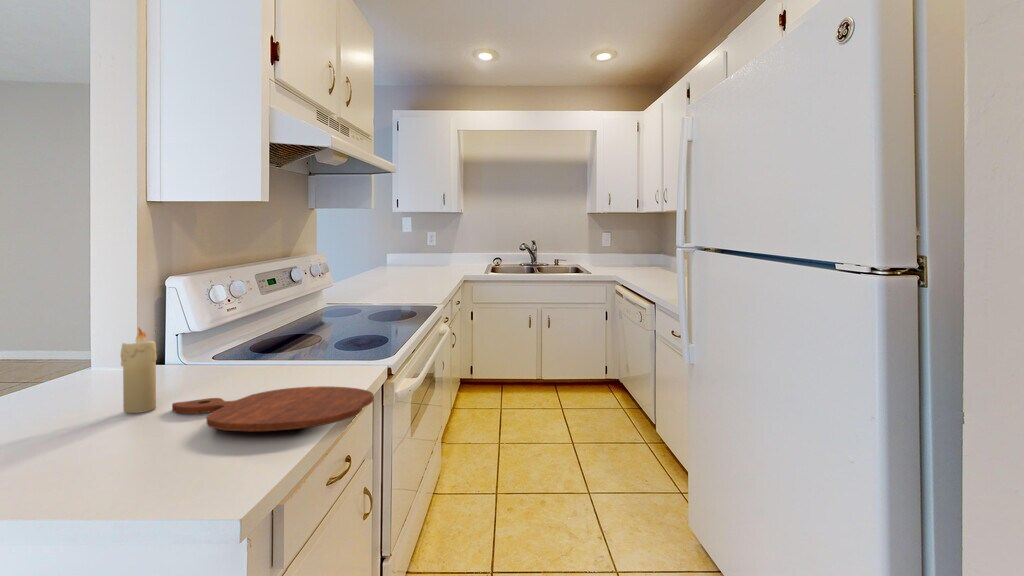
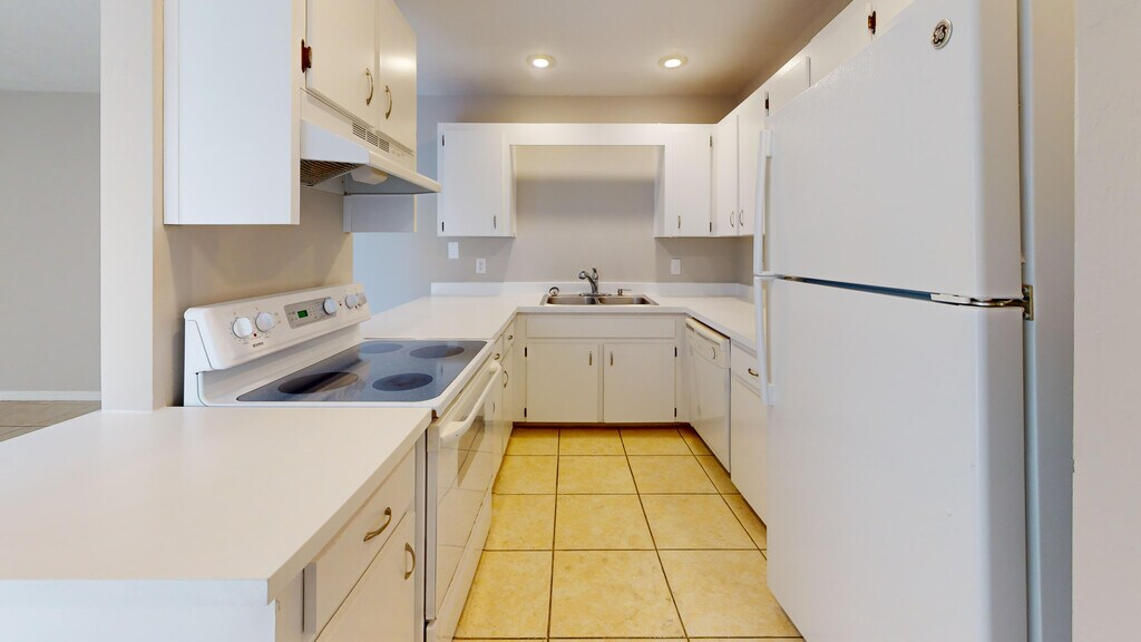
- cutting board [171,385,374,432]
- candle [120,326,158,414]
